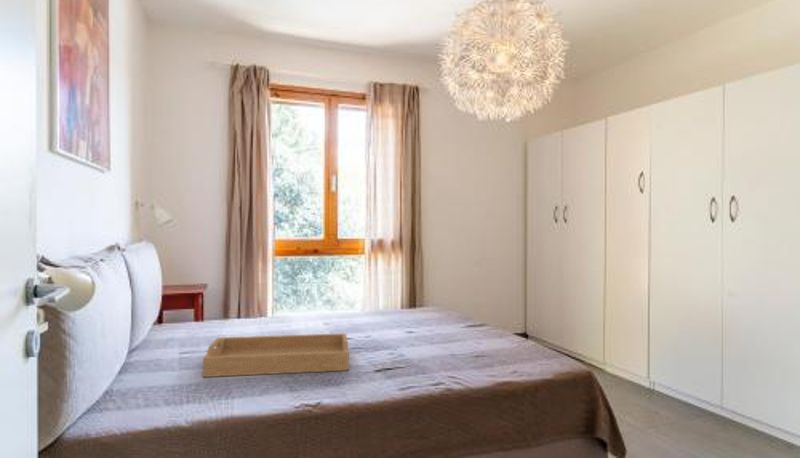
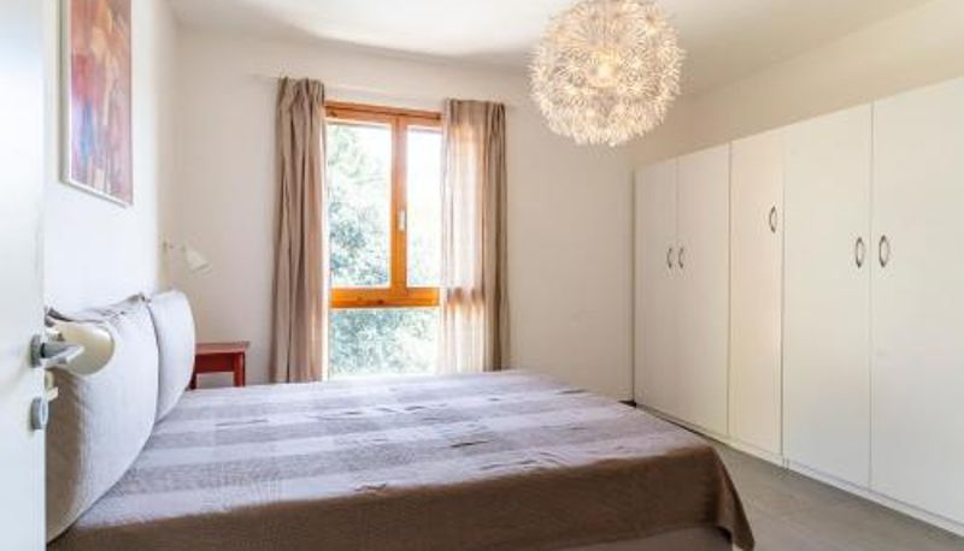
- serving tray [202,332,350,378]
